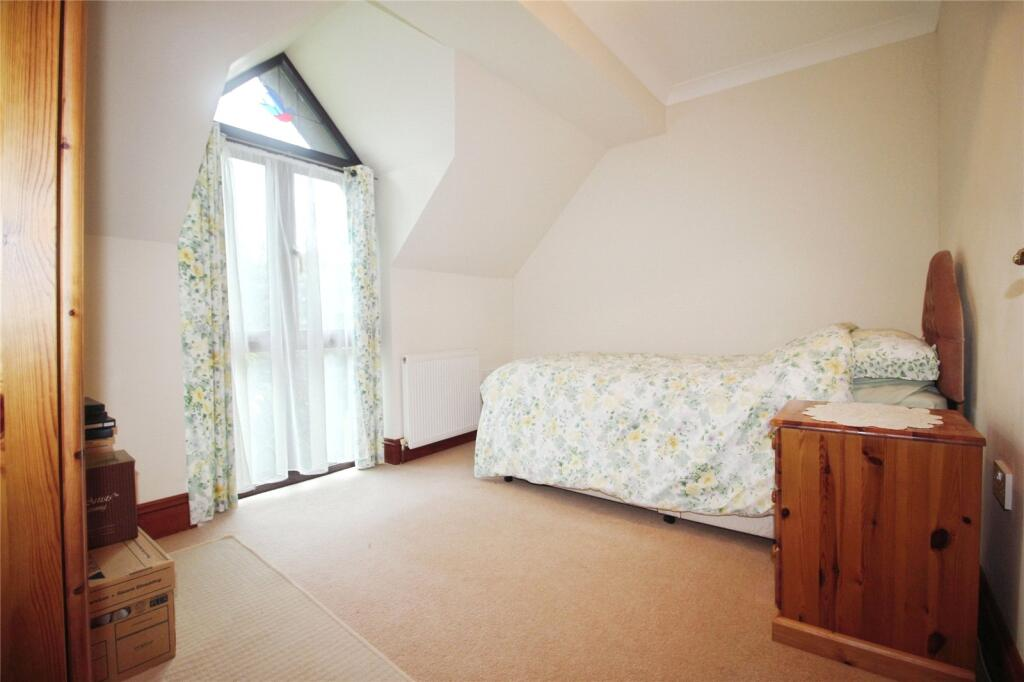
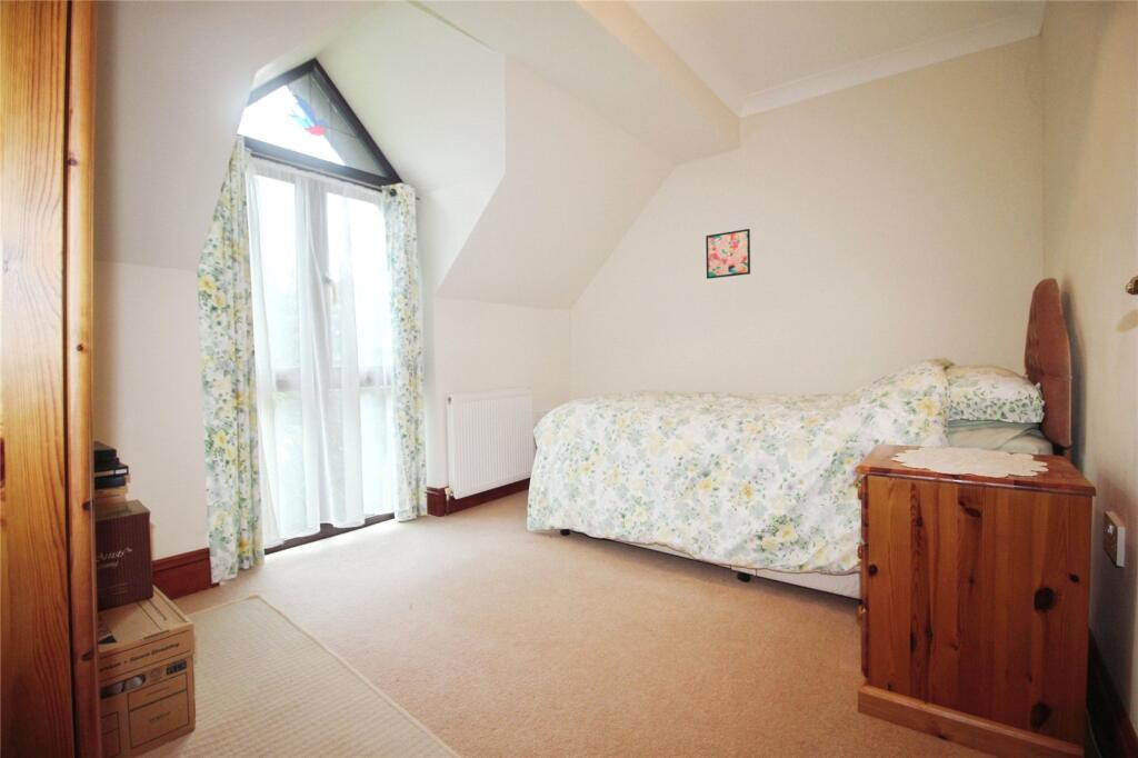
+ wall art [705,228,751,280]
